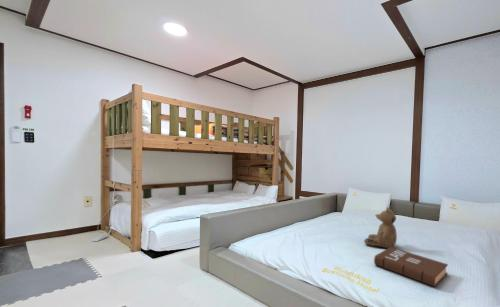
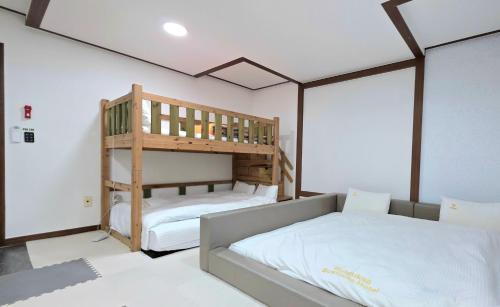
- book [373,247,449,288]
- teddy bear [363,204,398,249]
